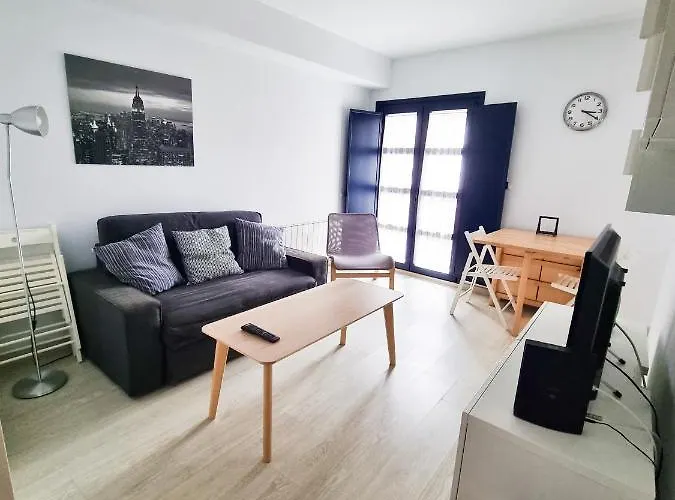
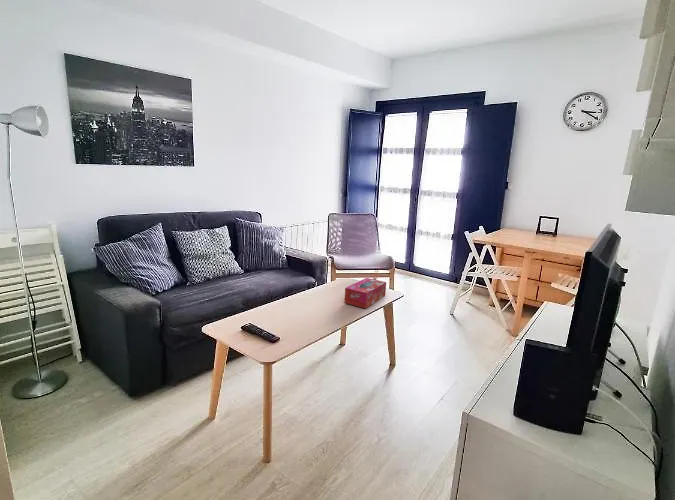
+ tissue box [343,277,387,309]
